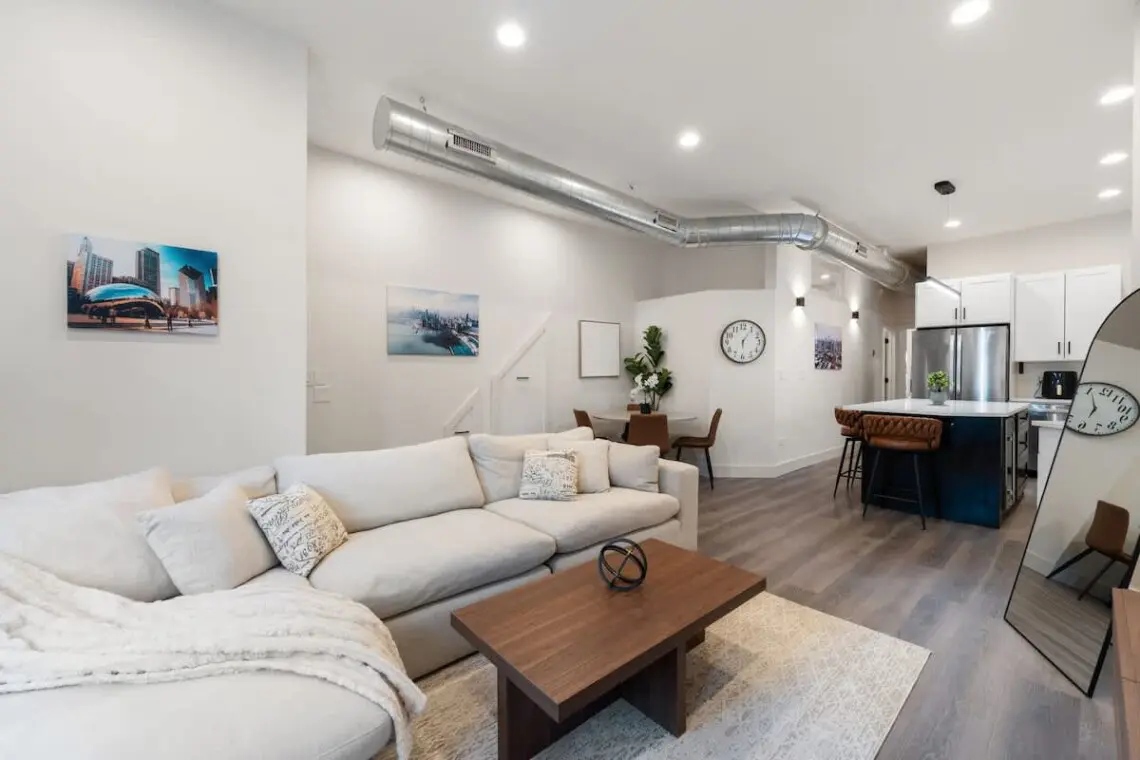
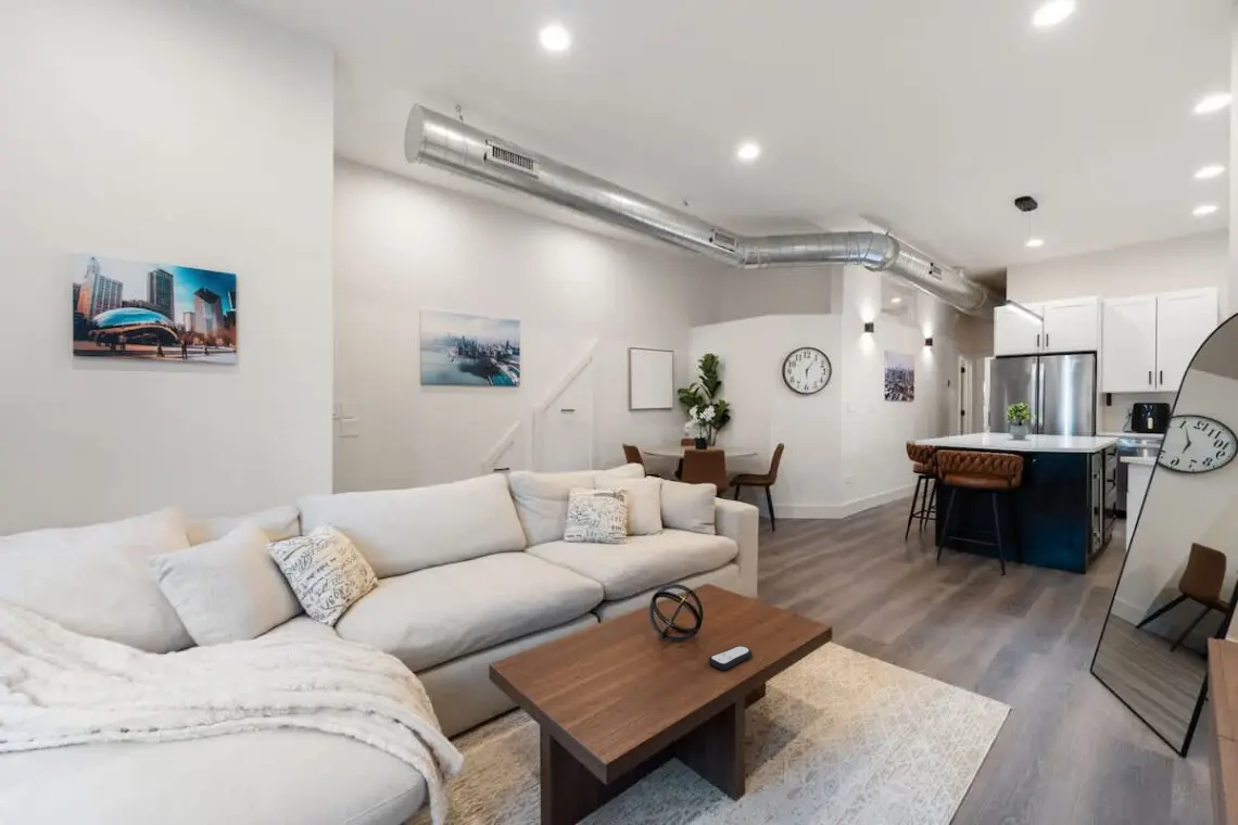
+ remote control [708,645,753,671]
